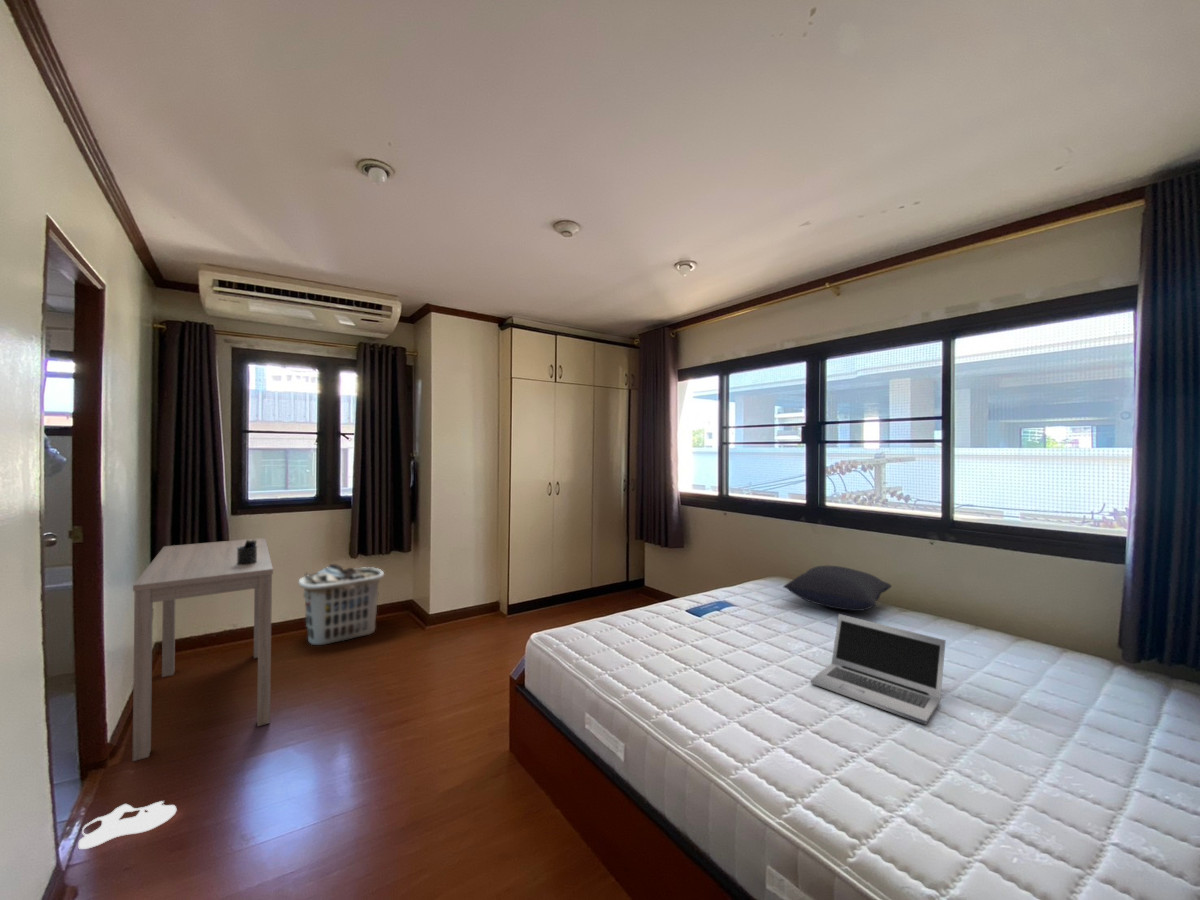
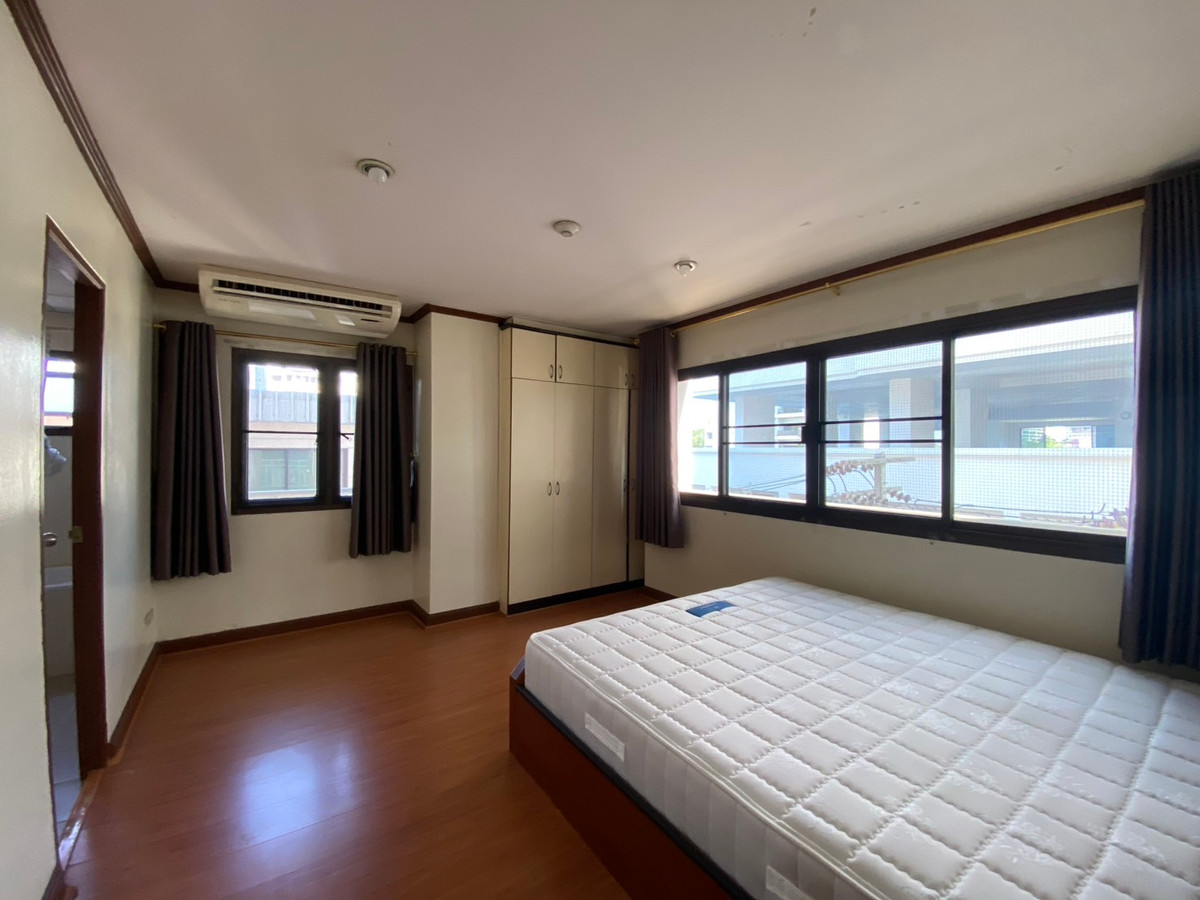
- desk [132,537,274,762]
- pillow [782,565,892,612]
- clothes hamper [297,563,386,646]
- pen holder [237,538,257,565]
- shoe [77,800,178,850]
- laptop [810,613,947,726]
